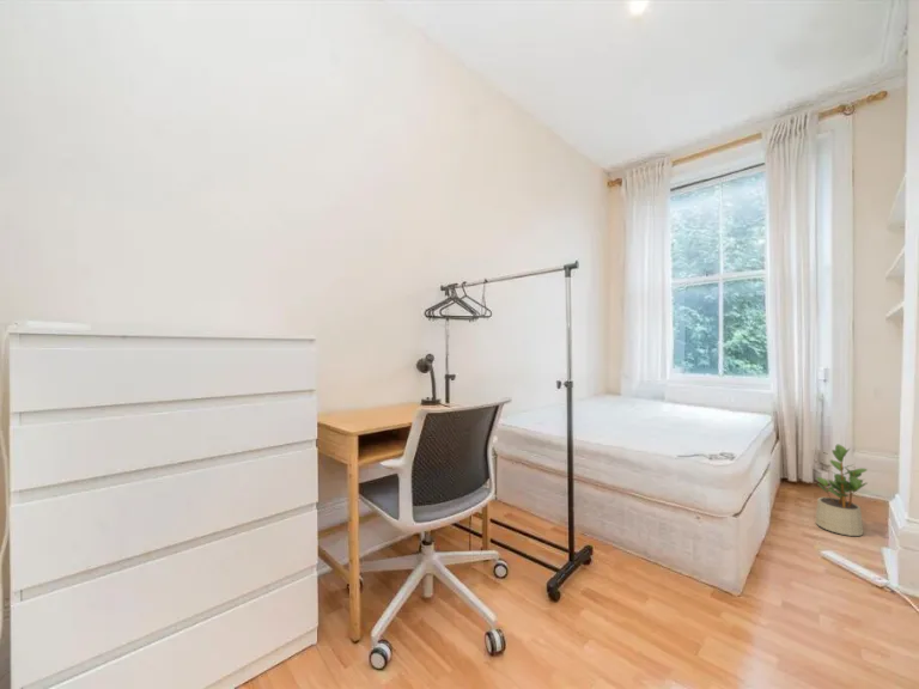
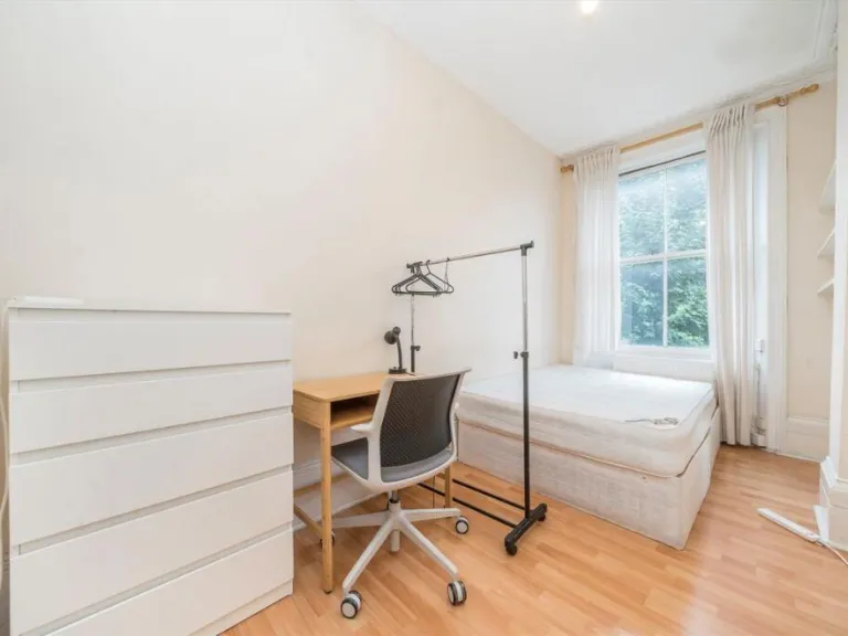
- potted plant [815,444,869,537]
